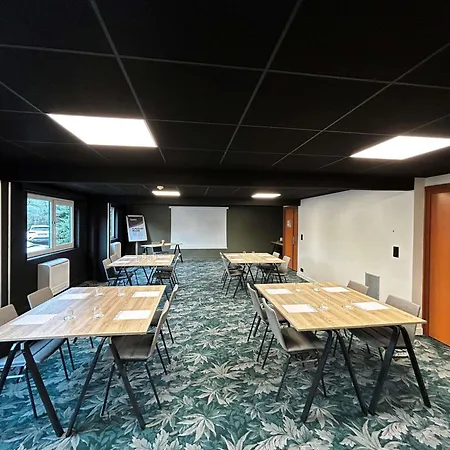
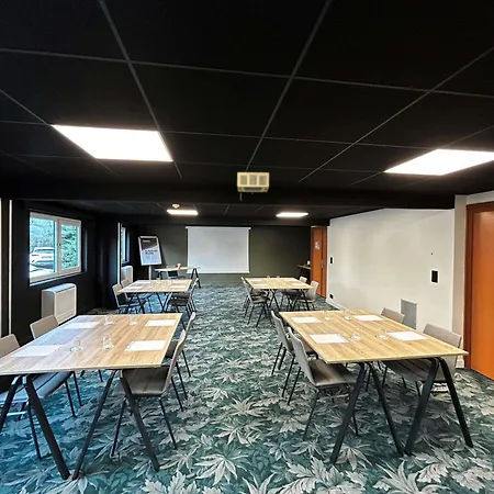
+ projector [236,171,270,202]
